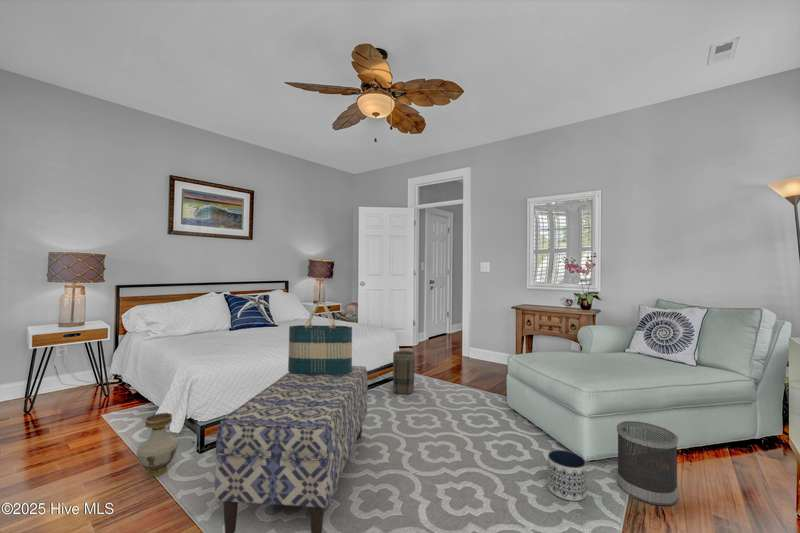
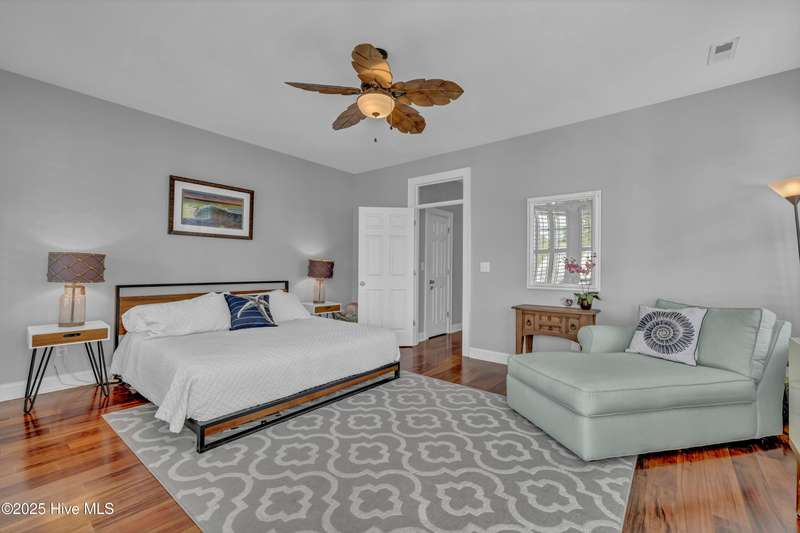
- basket [392,350,416,395]
- wastebasket [616,420,679,507]
- vase [135,412,179,478]
- planter [546,449,587,502]
- bench [214,365,369,533]
- tote bag [287,300,353,374]
